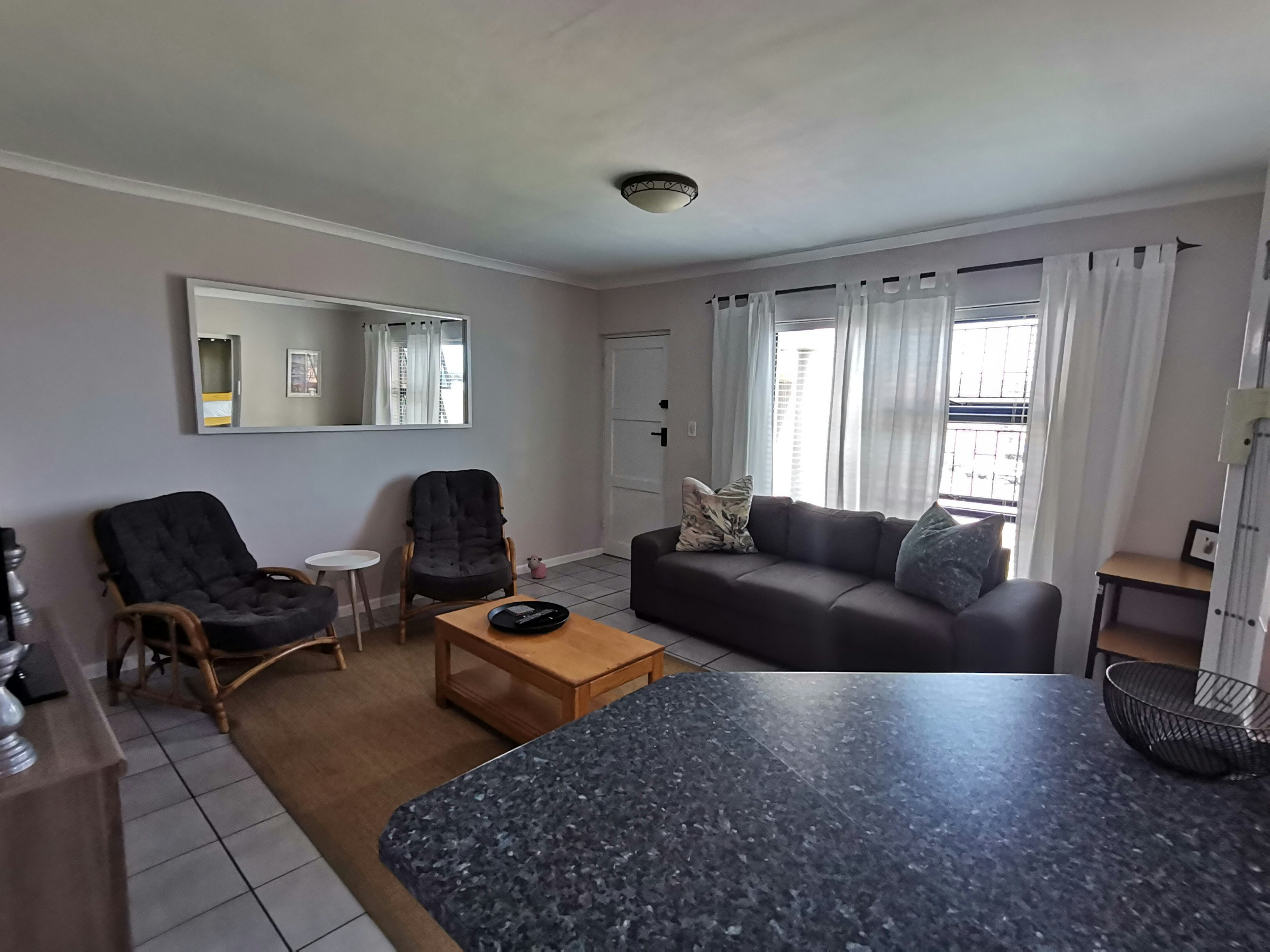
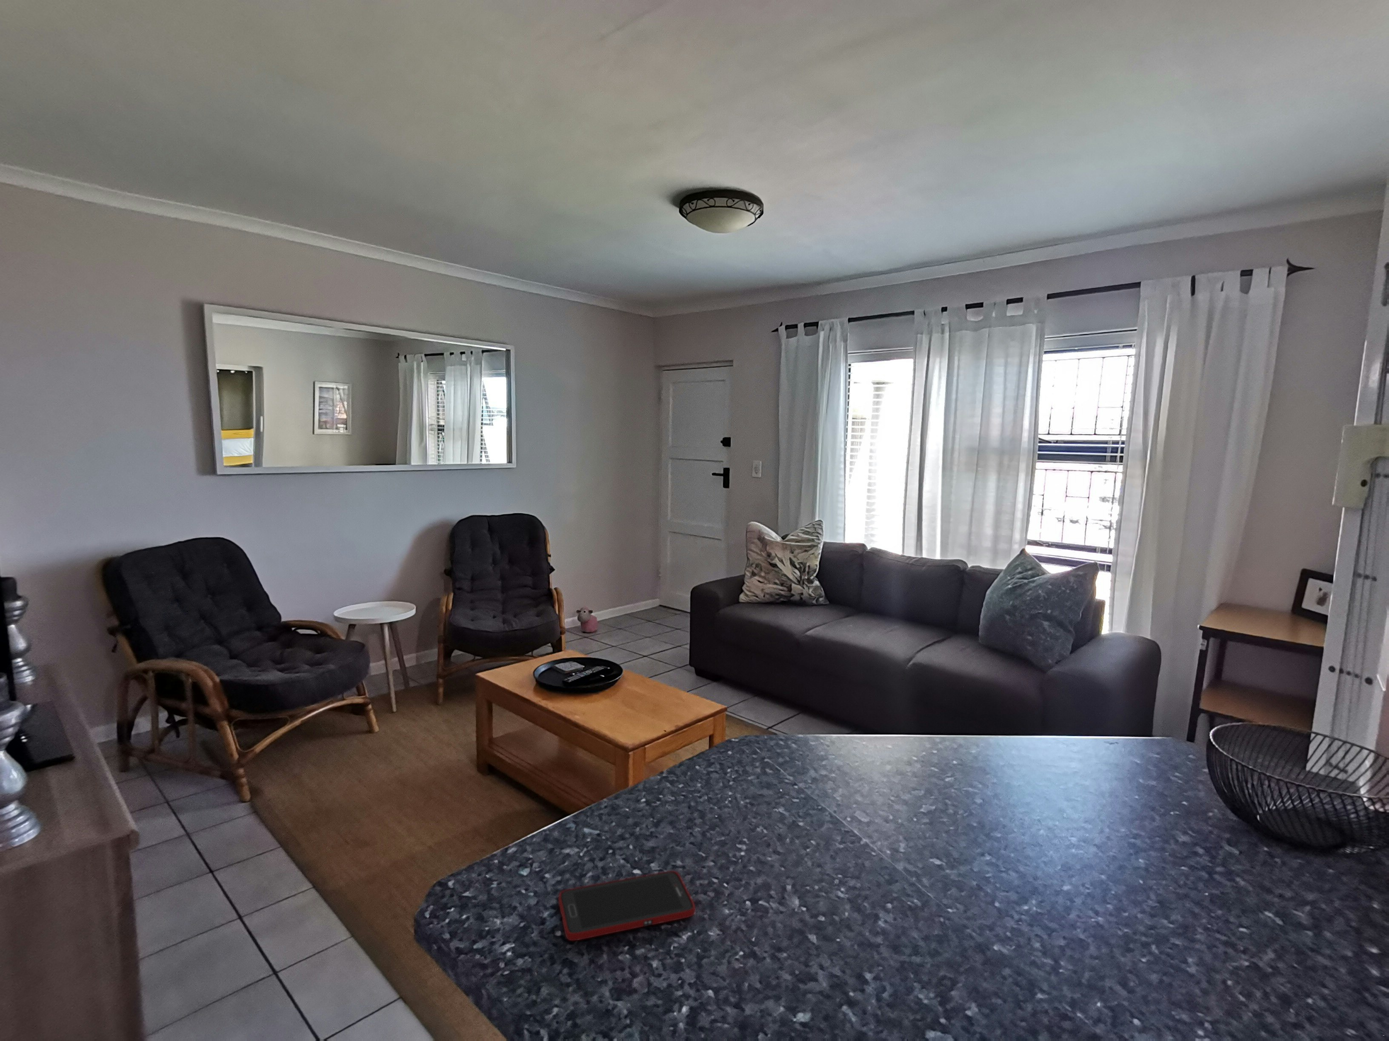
+ cell phone [558,870,696,941]
